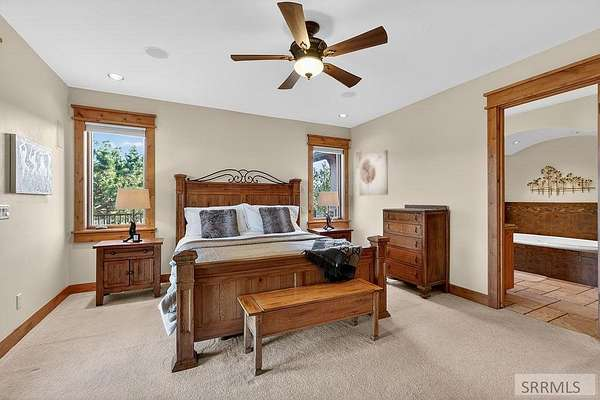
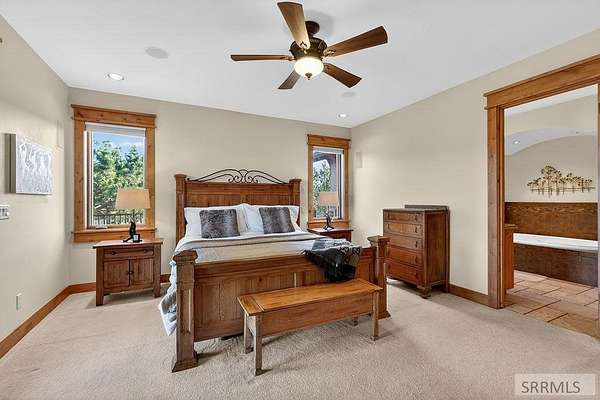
- wall art [358,149,389,197]
